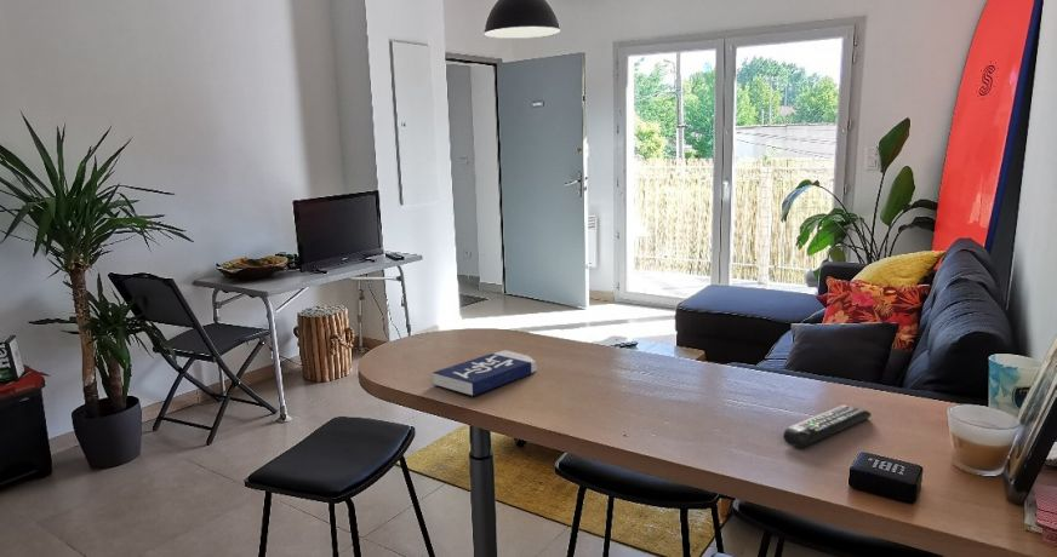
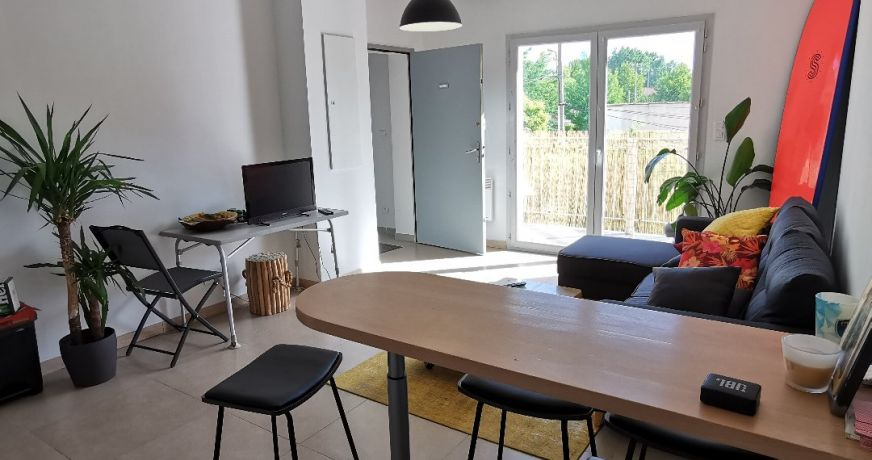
- remote control [782,403,873,449]
- book [432,349,538,397]
